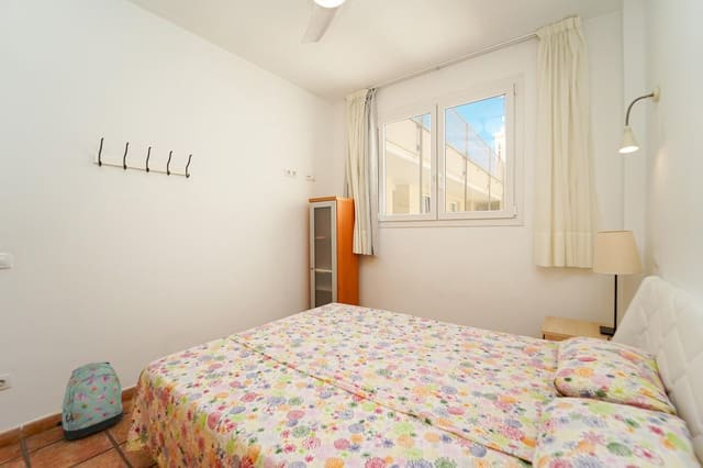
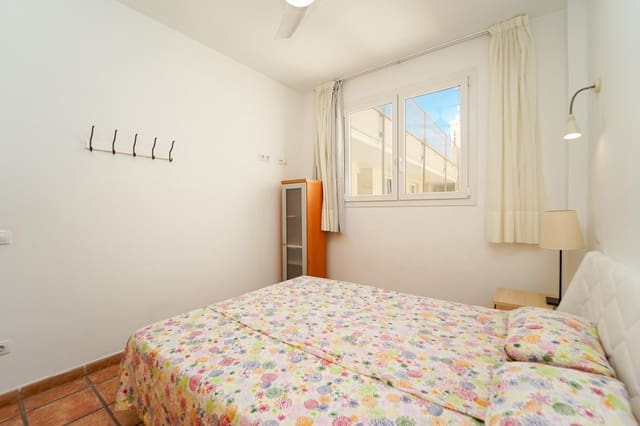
- backpack [55,361,124,441]
